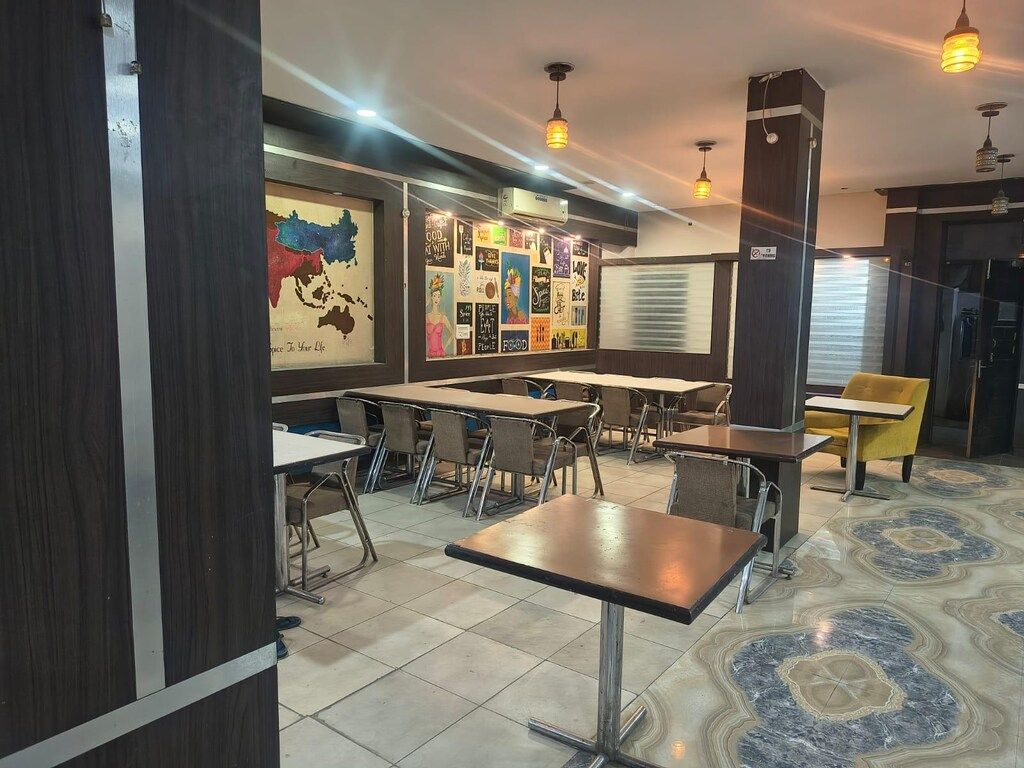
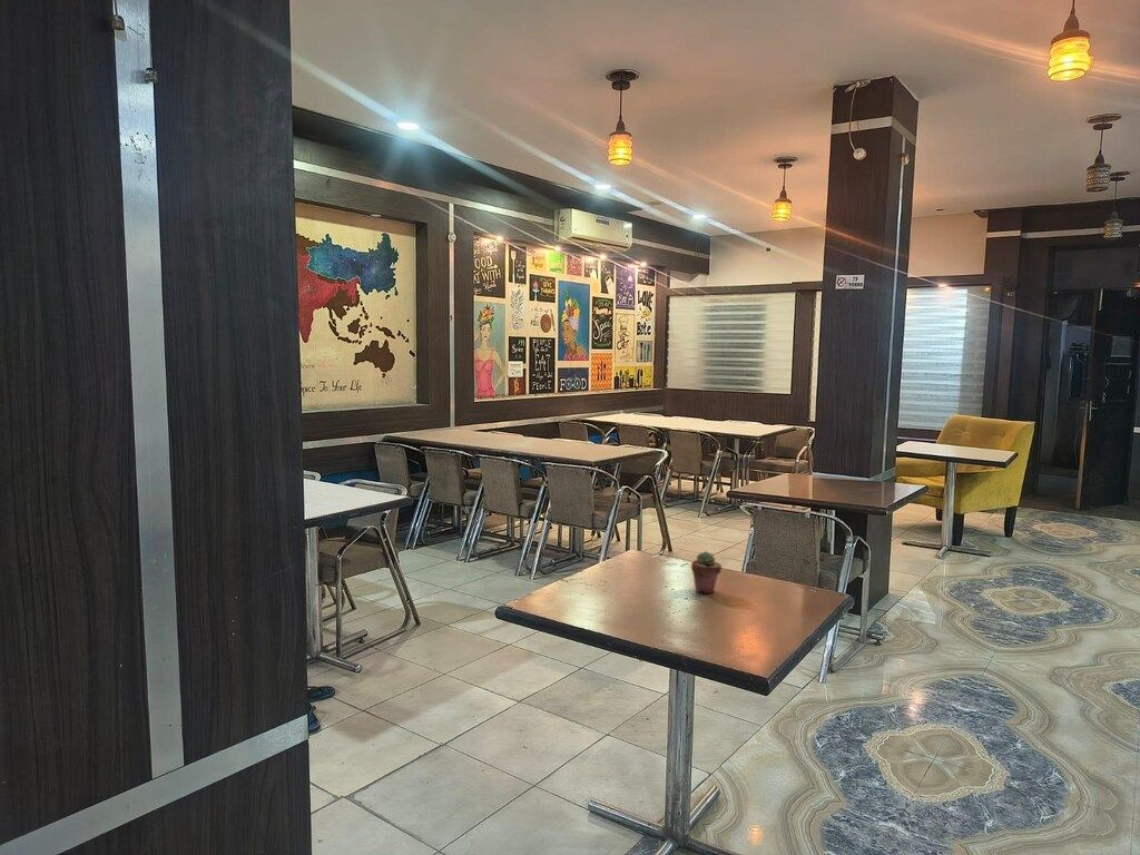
+ potted succulent [690,550,723,594]
